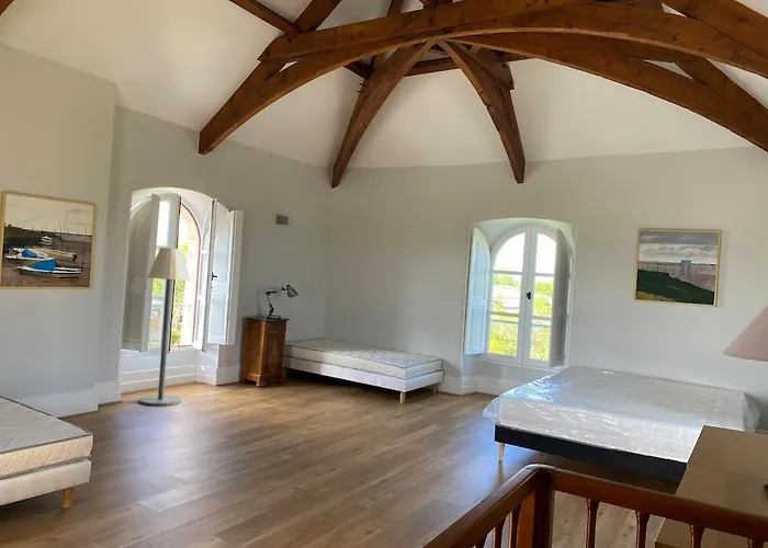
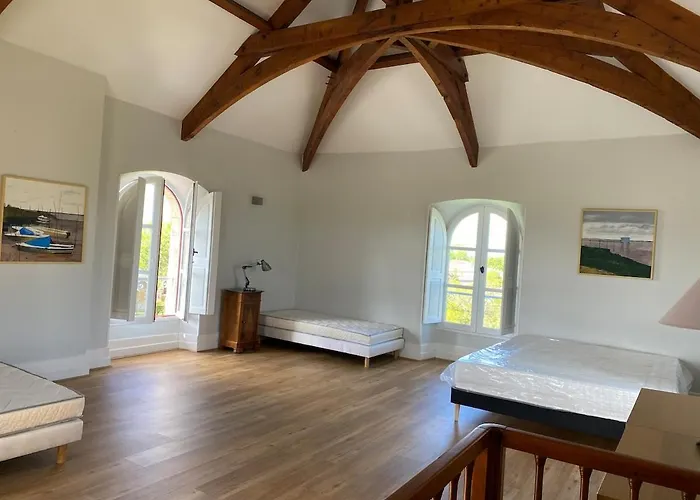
- floor lamp [138,247,192,407]
